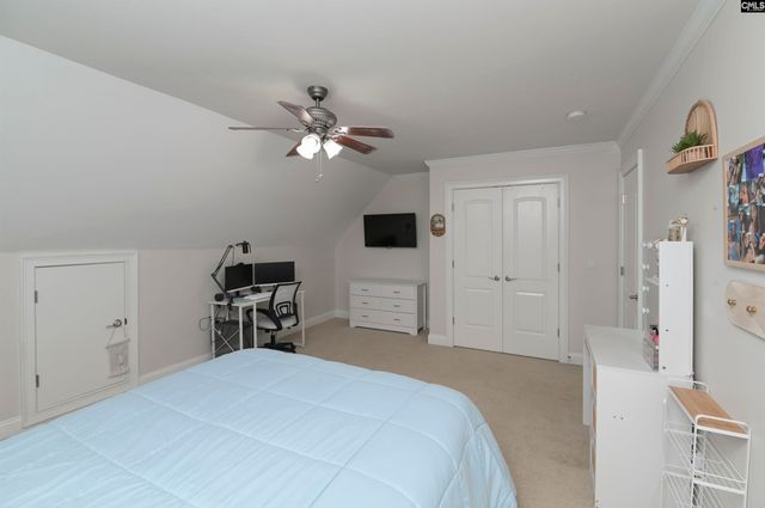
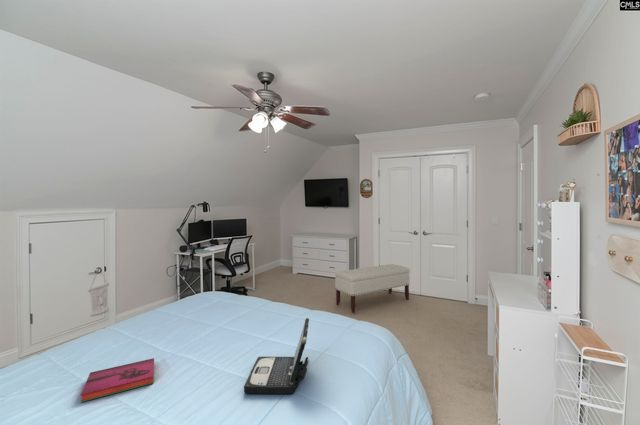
+ bench [334,263,411,314]
+ laptop [243,317,310,395]
+ hardback book [80,357,155,403]
